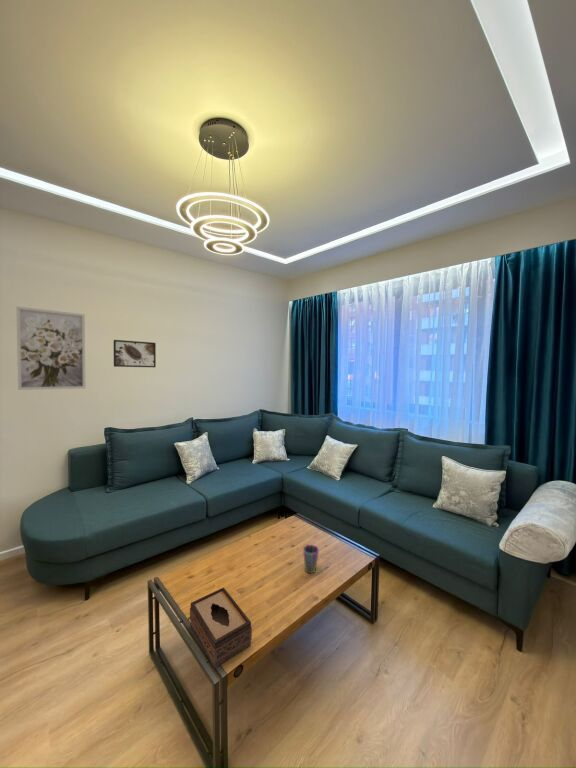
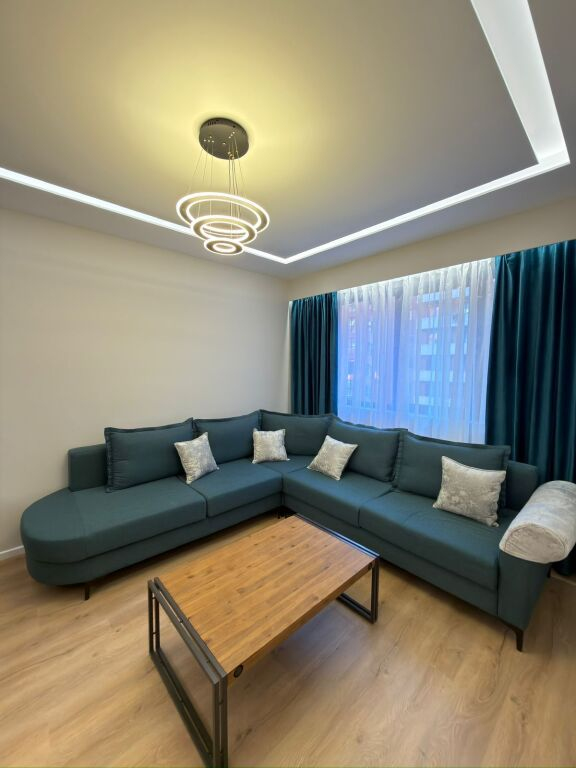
- wall art [15,305,86,391]
- tissue box [189,587,253,669]
- cup [302,544,320,574]
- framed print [113,339,157,368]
